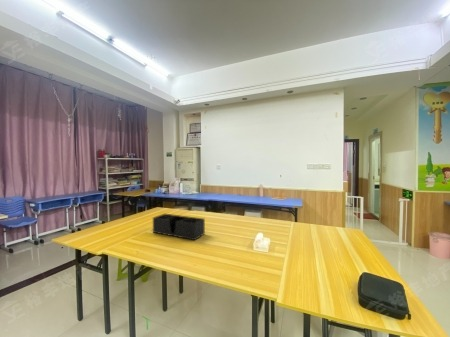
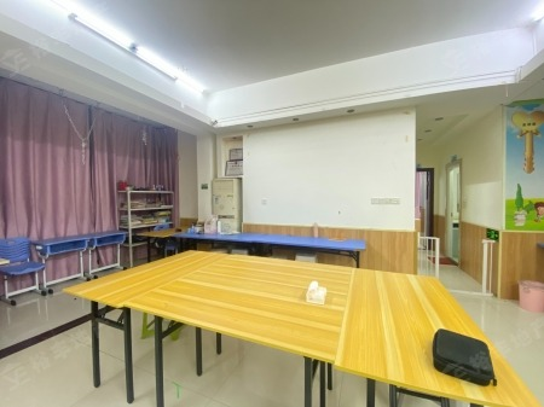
- desk organizer [152,213,206,241]
